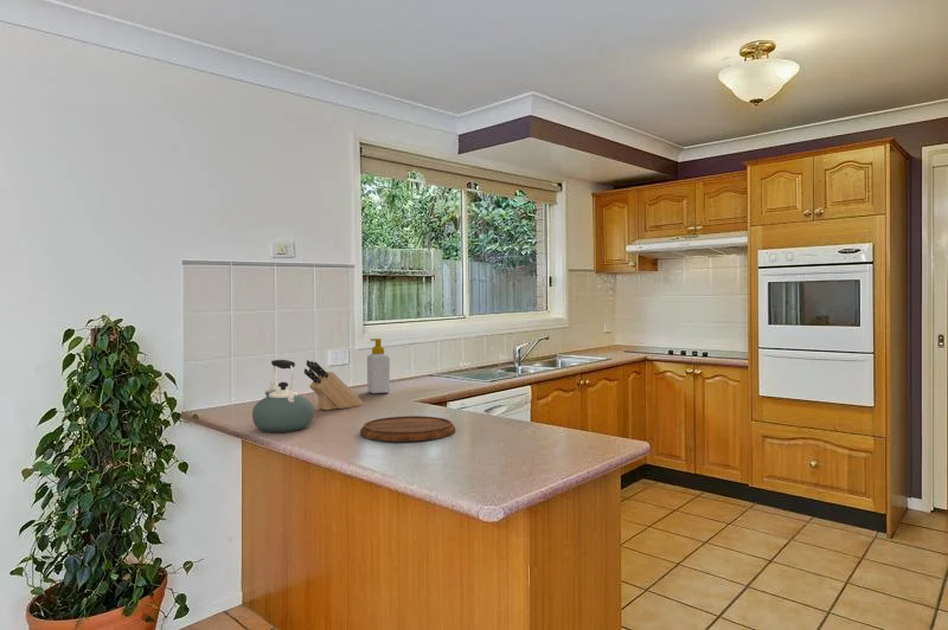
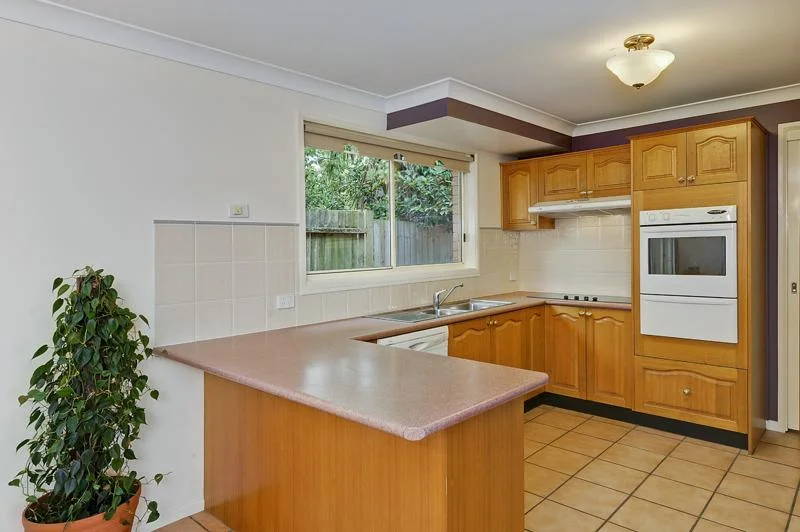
- knife block [303,359,365,411]
- cutting board [359,414,456,443]
- kettle [251,359,315,433]
- soap bottle [366,338,391,394]
